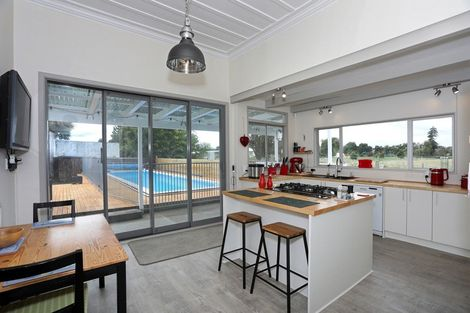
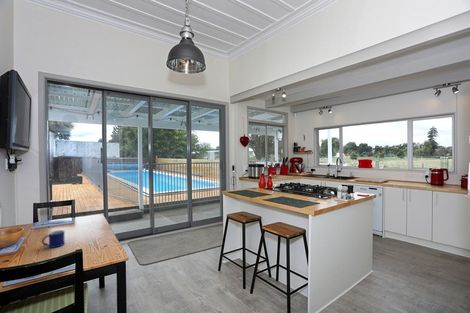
+ mug [41,229,66,249]
